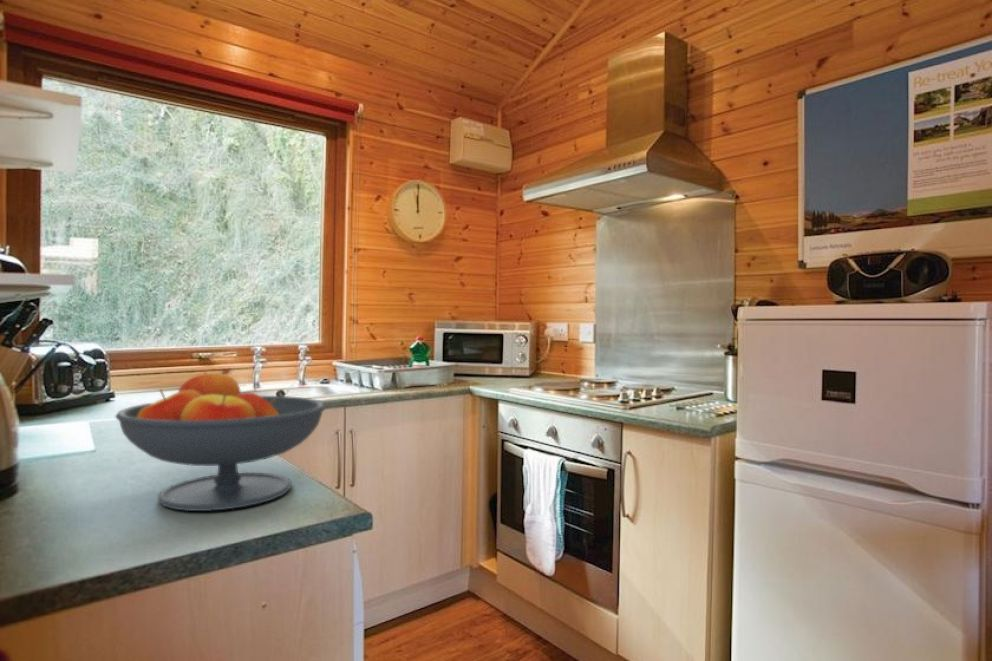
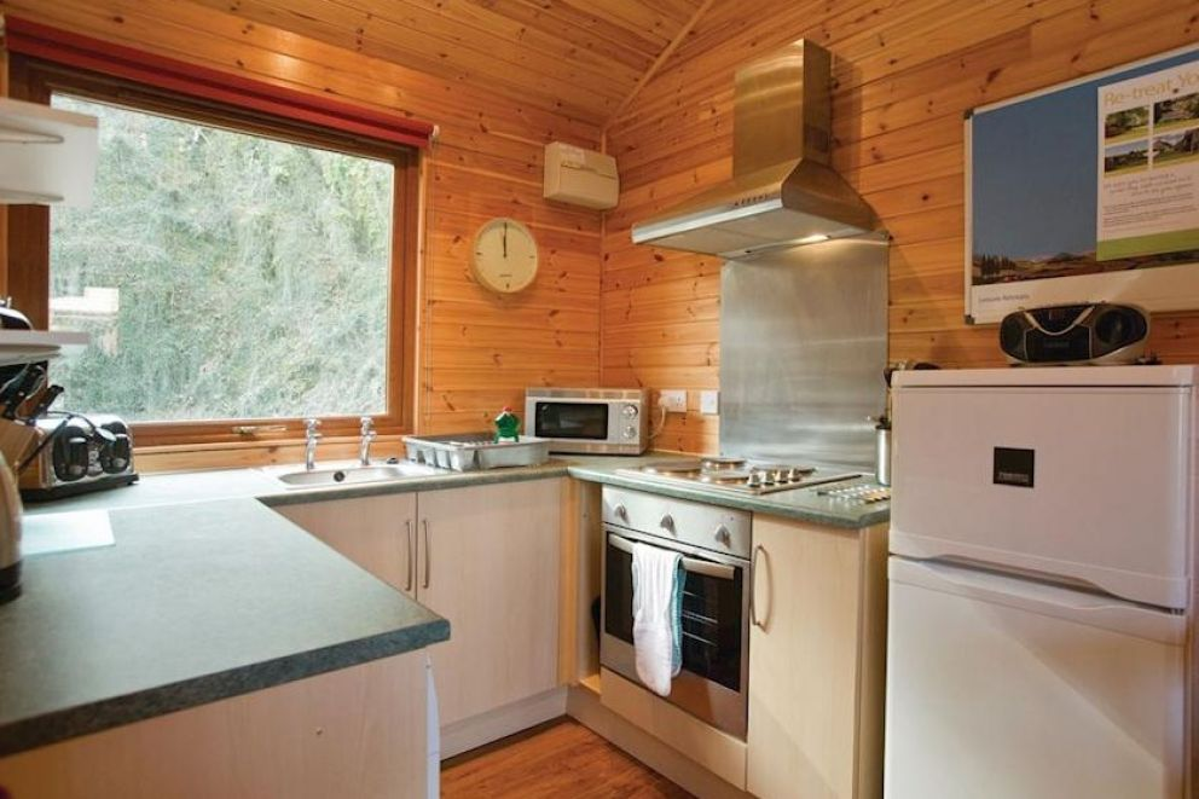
- fruit bowl [114,371,327,512]
